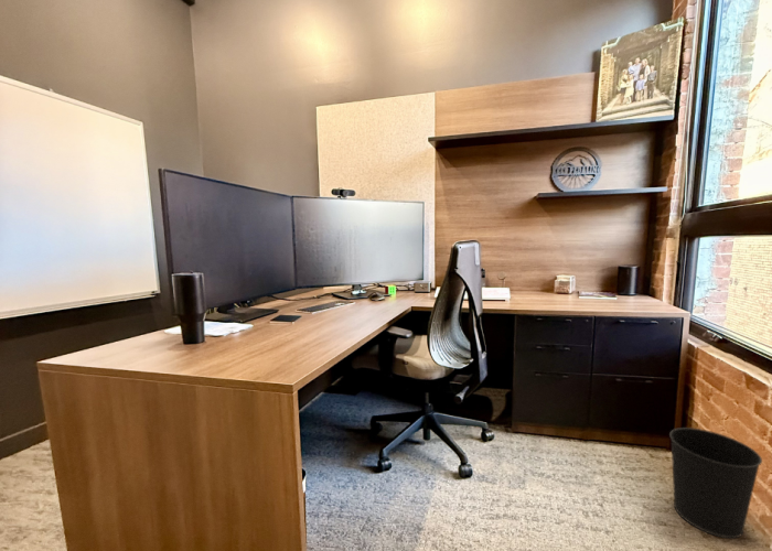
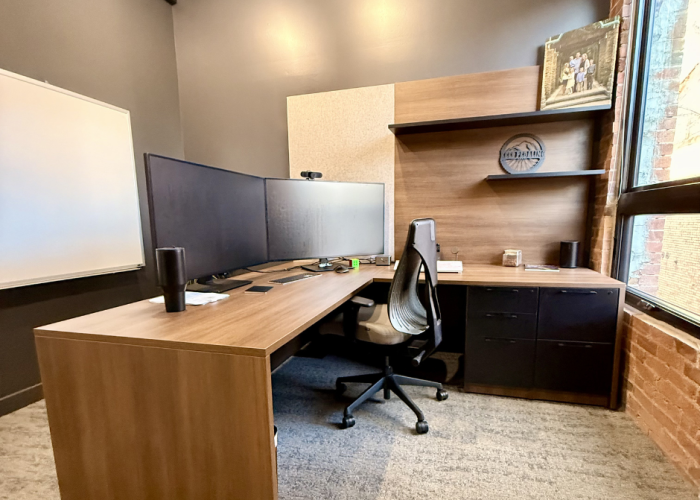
- wastebasket [668,426,763,540]
